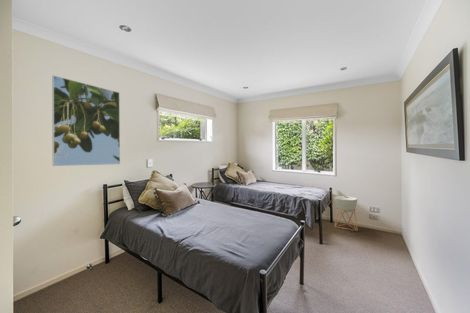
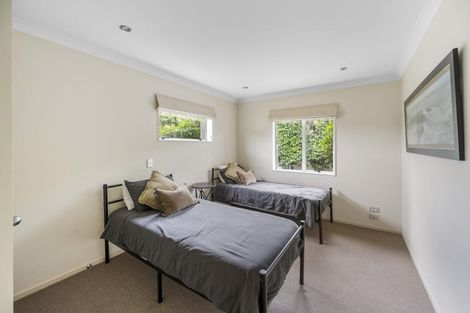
- planter [333,195,359,232]
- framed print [51,74,121,167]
